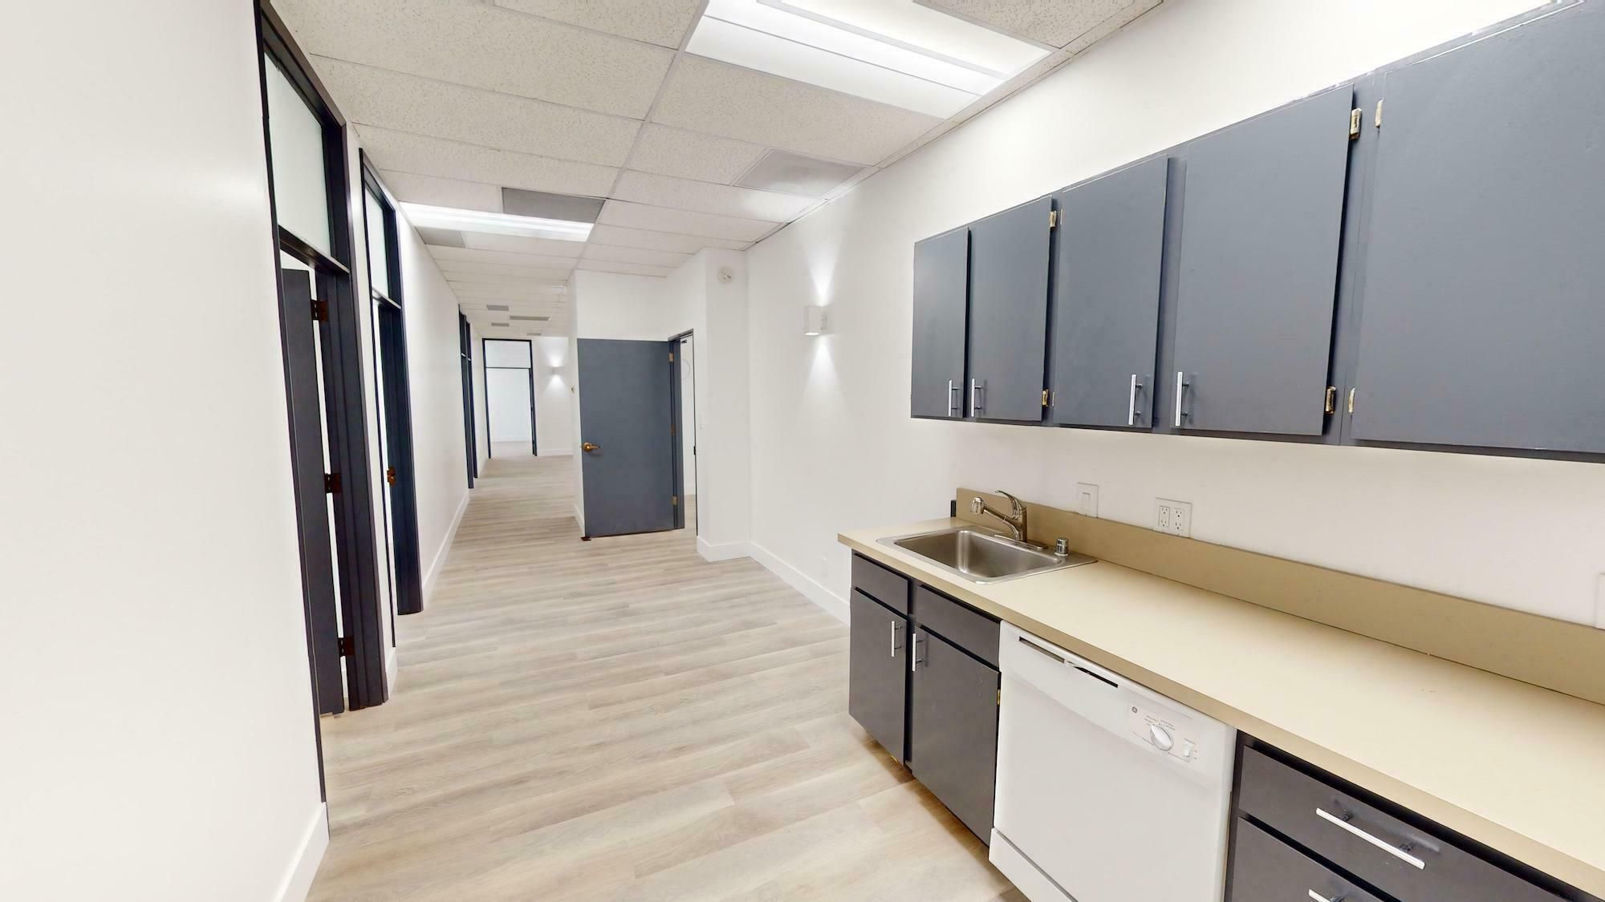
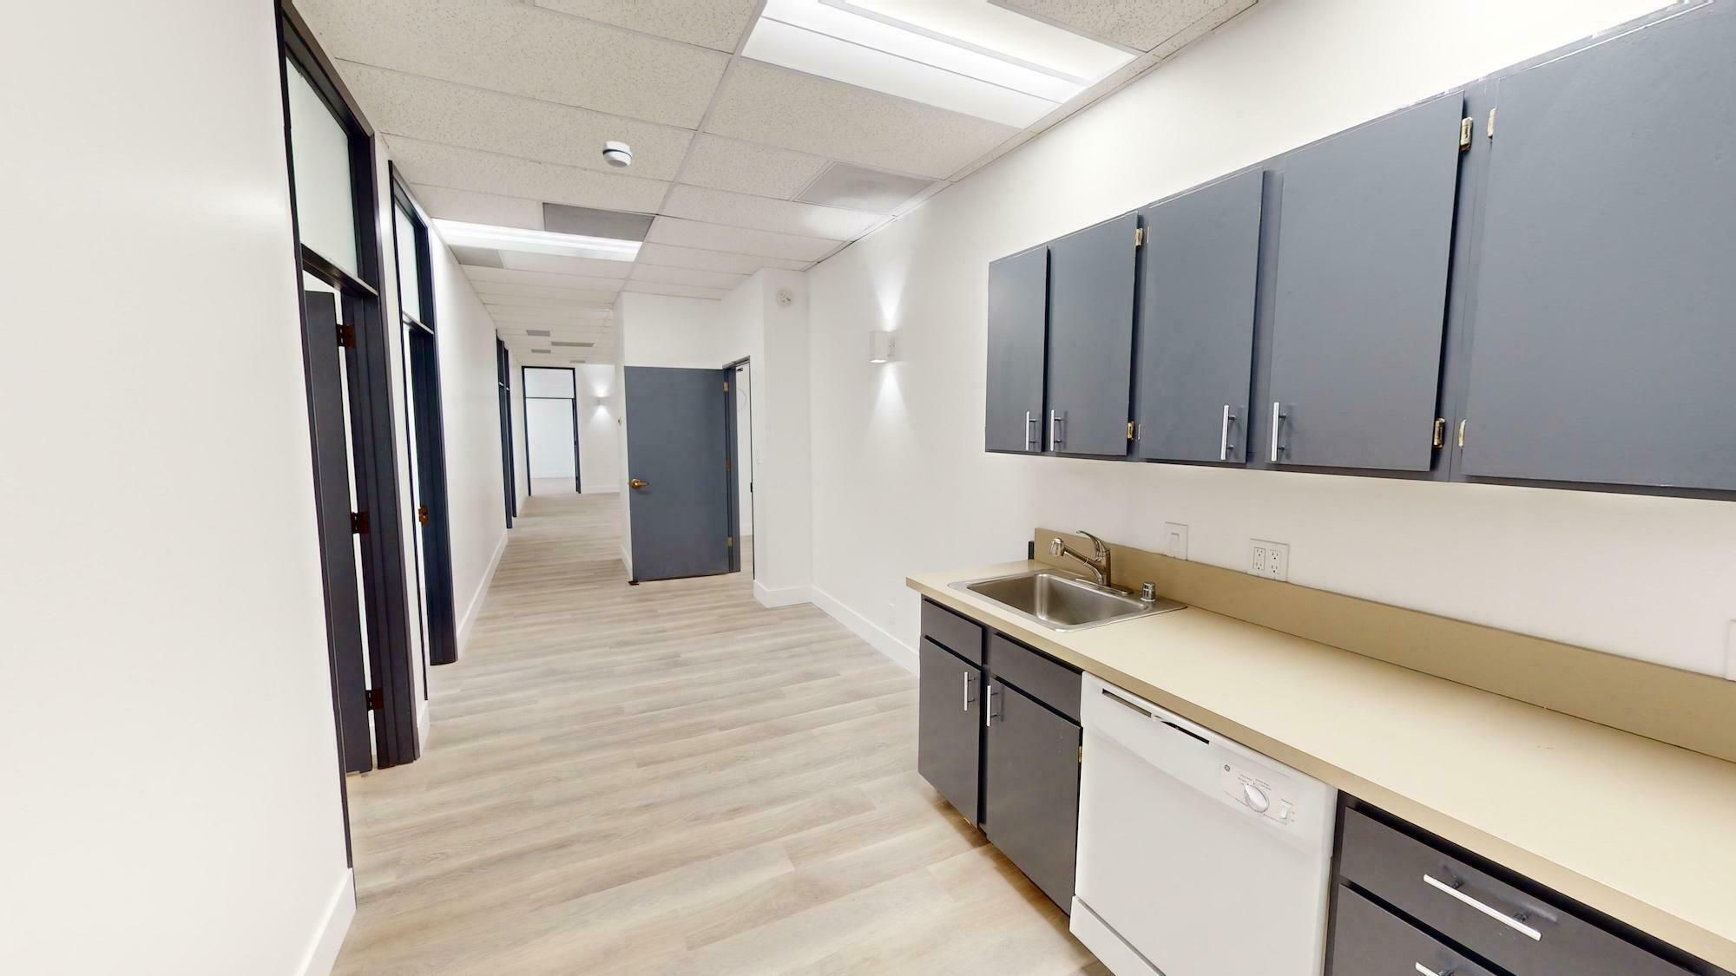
+ smoke detector [602,141,633,168]
